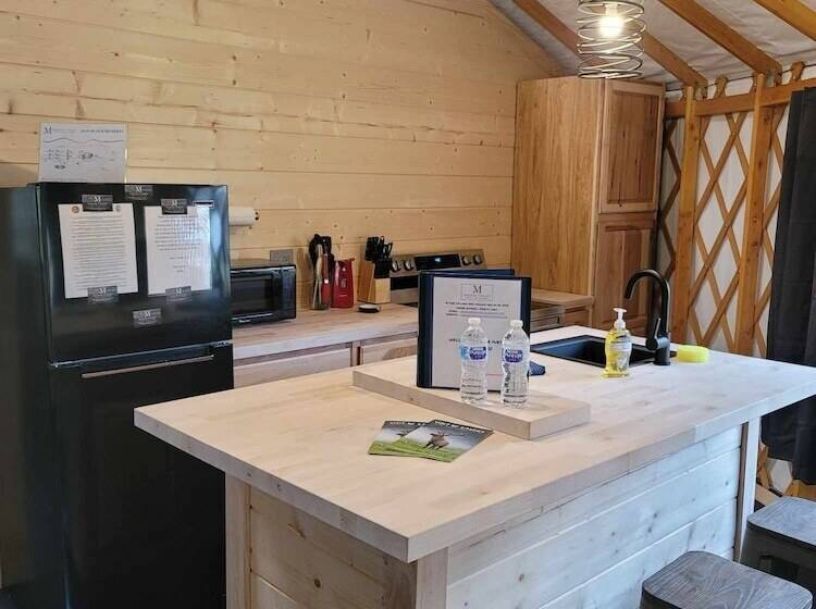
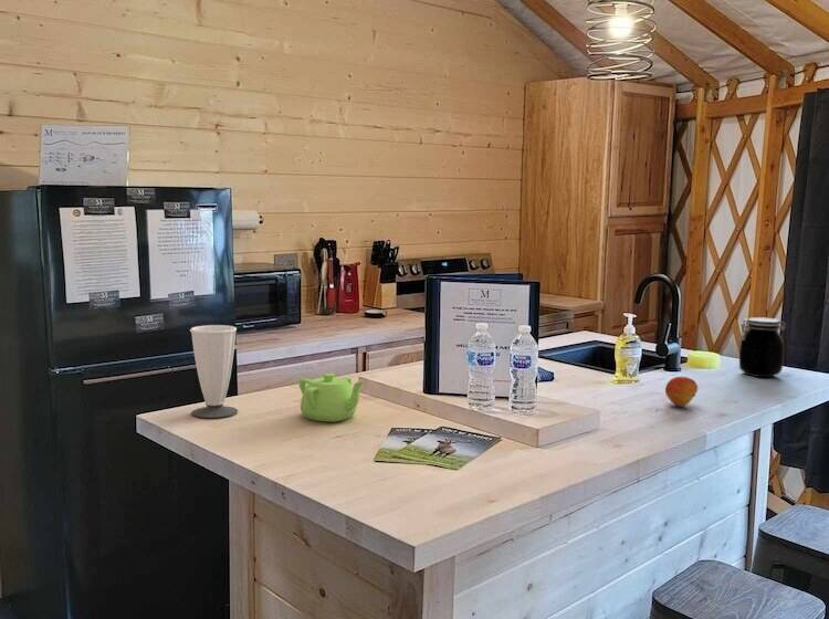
+ fruit [664,376,699,408]
+ jar [738,316,787,378]
+ teapot [297,373,365,422]
+ cup [189,324,239,419]
